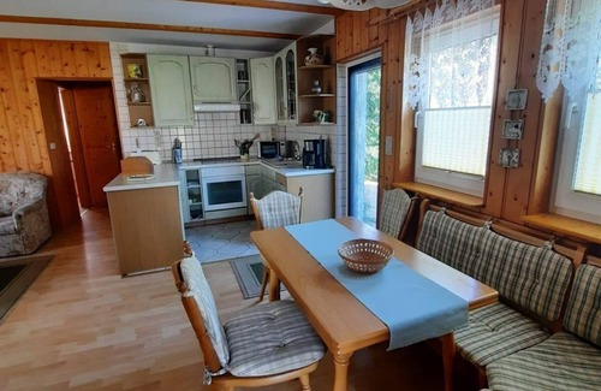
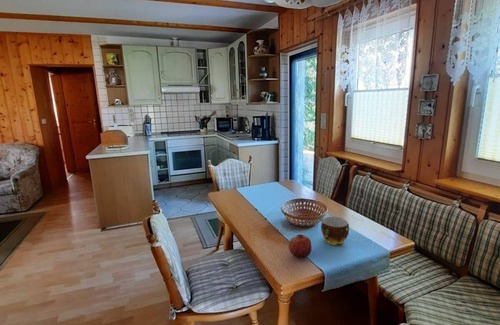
+ cup [320,216,350,246]
+ fruit [288,234,313,259]
